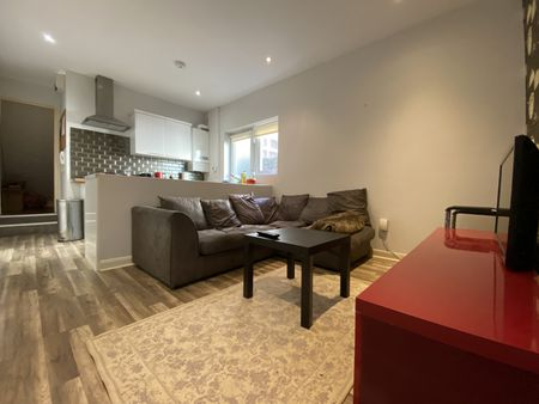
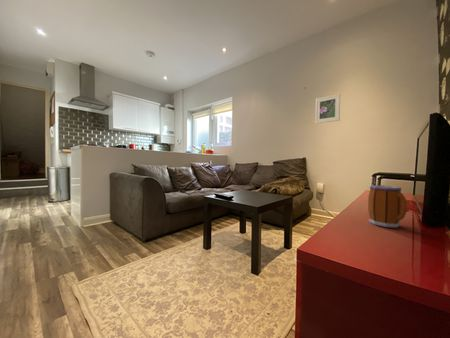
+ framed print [314,93,341,124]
+ mug [367,184,408,229]
